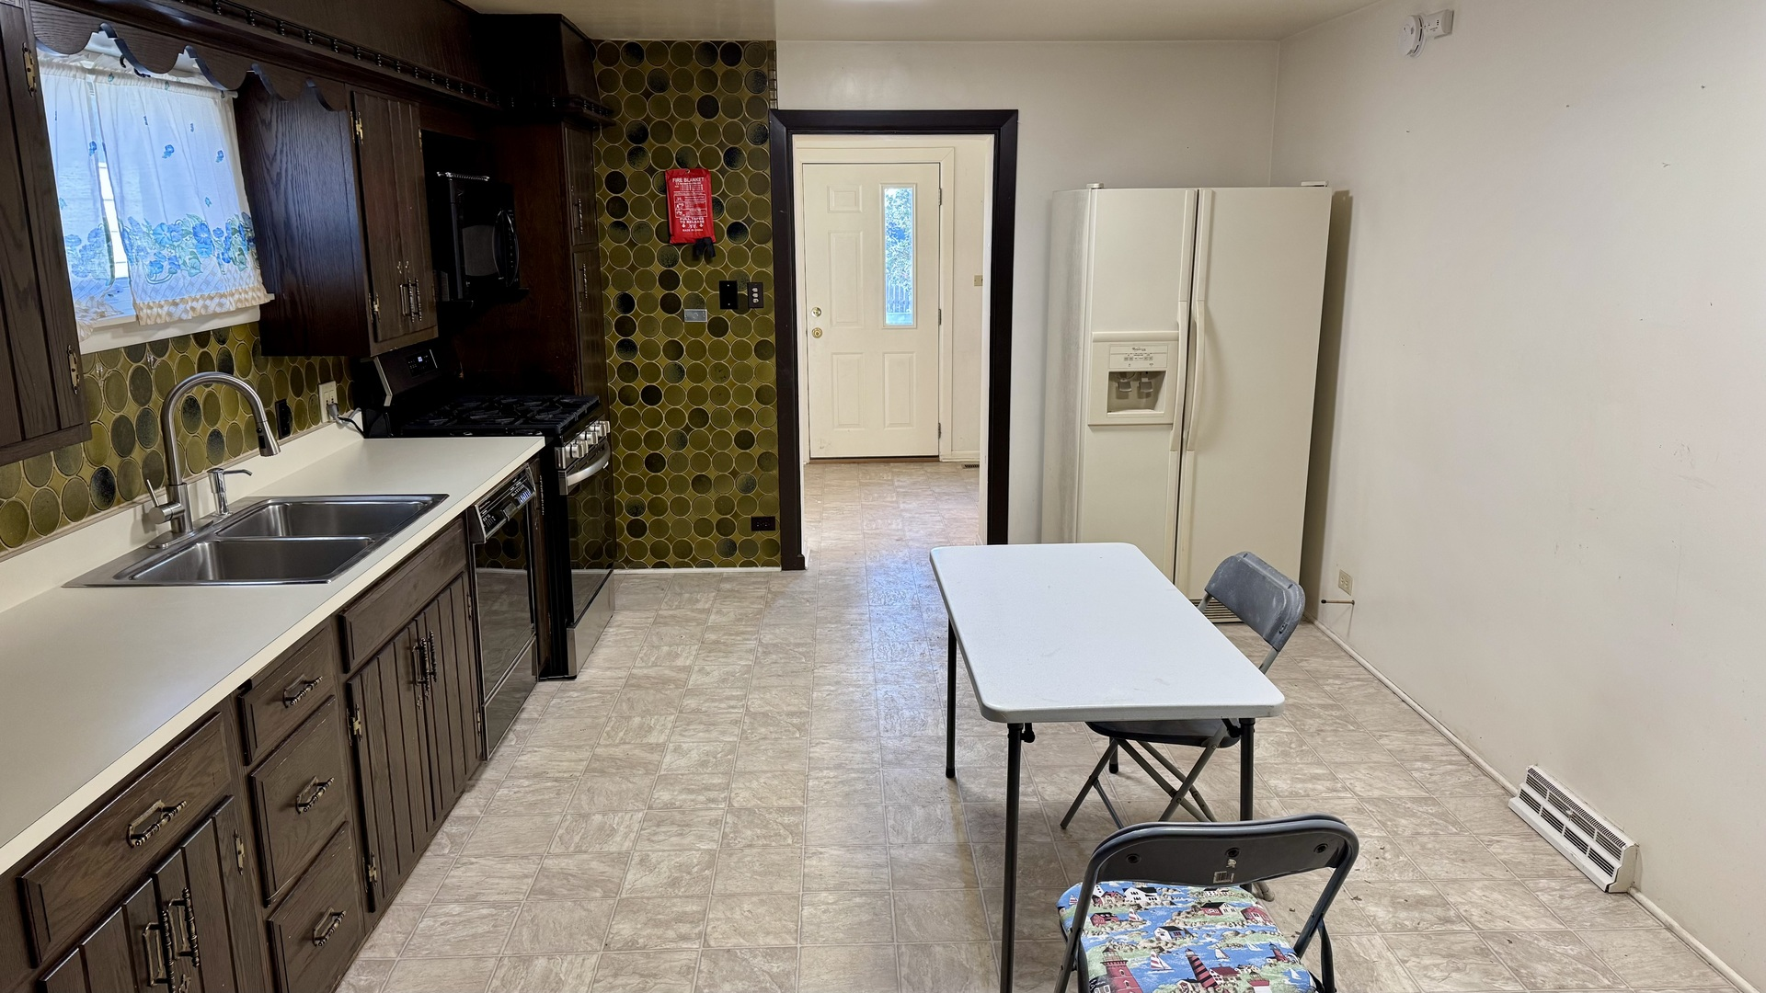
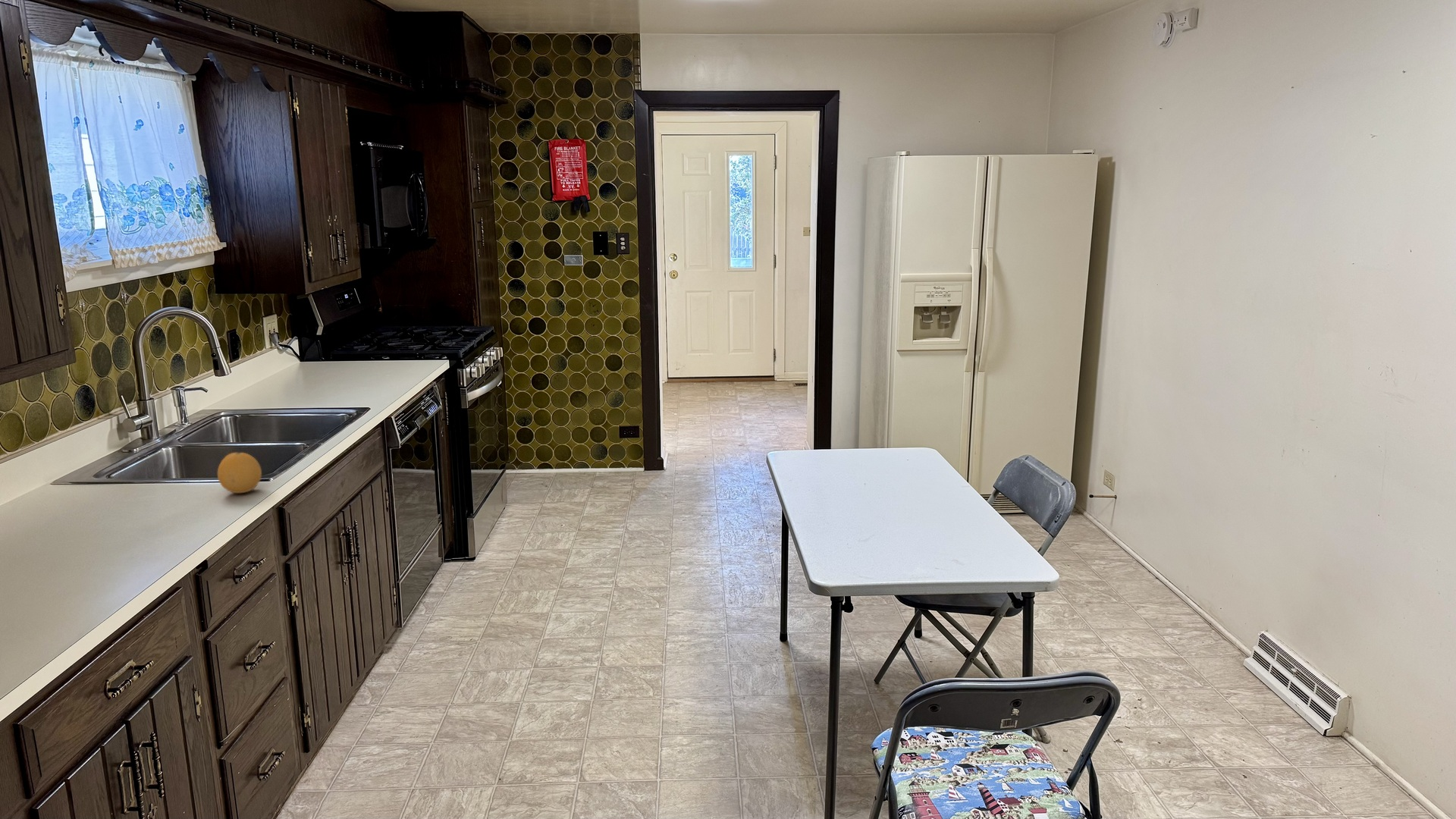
+ fruit [217,452,262,494]
